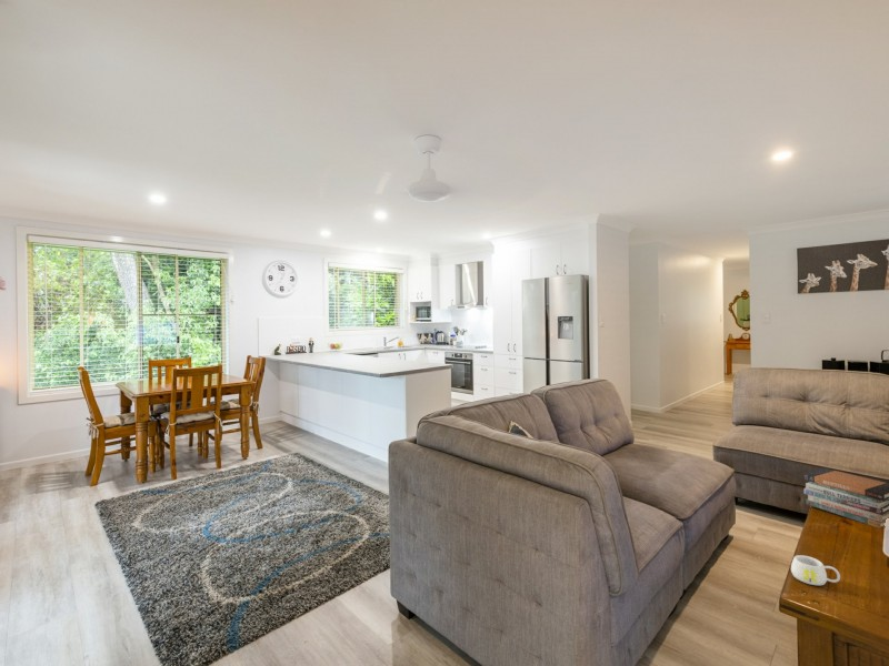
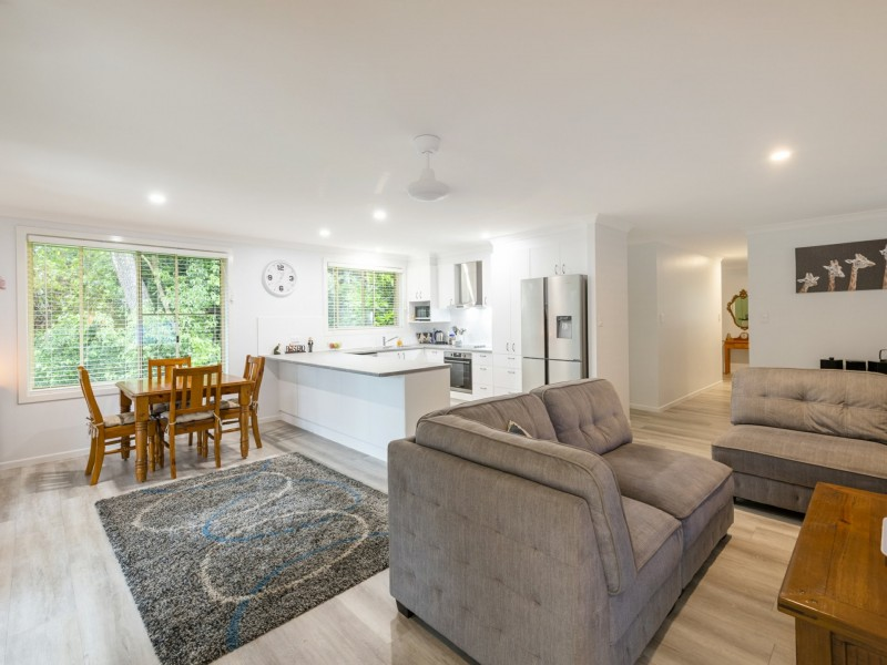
- mug [790,554,841,586]
- book stack [802,467,889,529]
